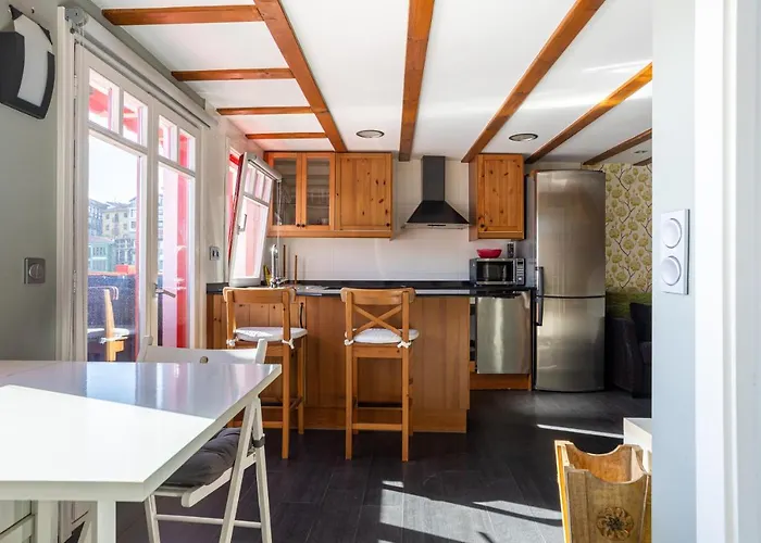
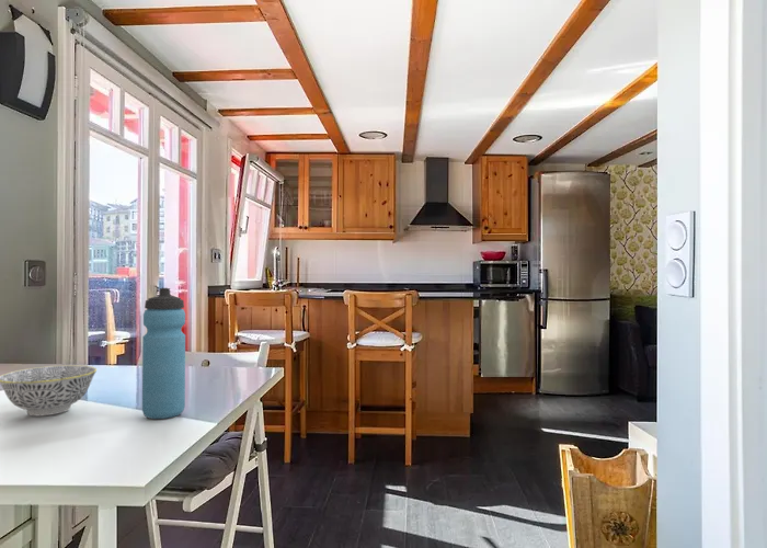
+ water bottle [141,287,186,420]
+ bowl [0,364,98,416]
